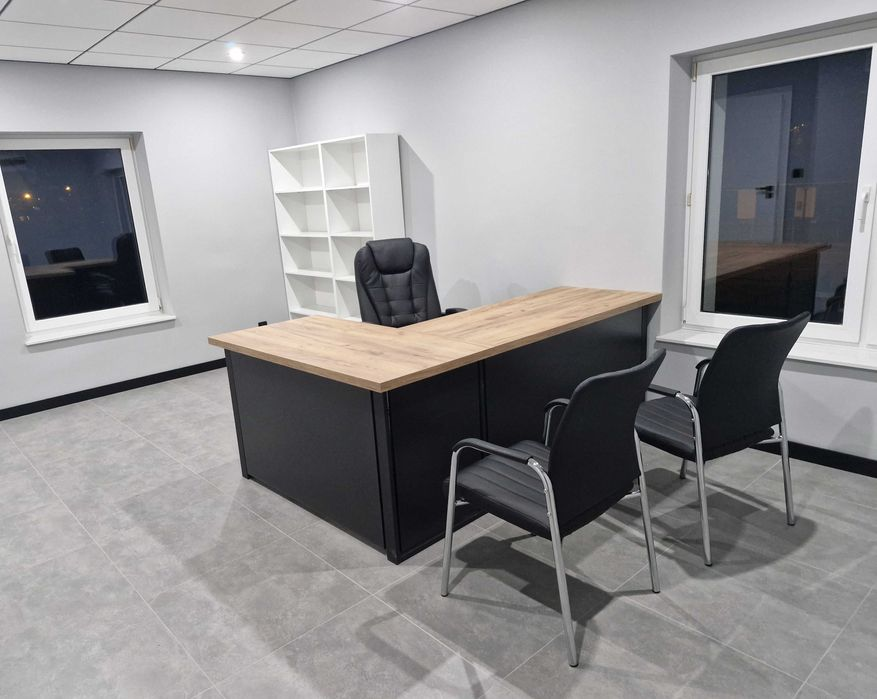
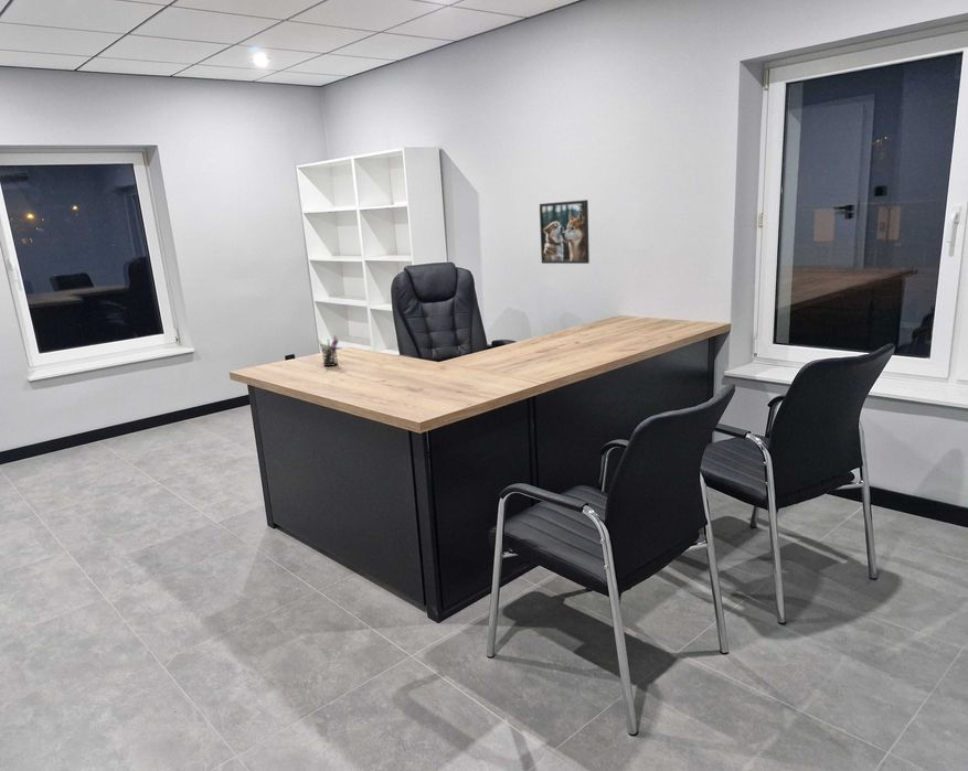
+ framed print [539,199,591,265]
+ pen holder [317,334,340,367]
